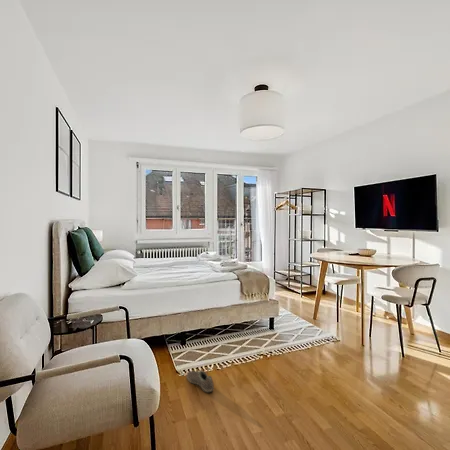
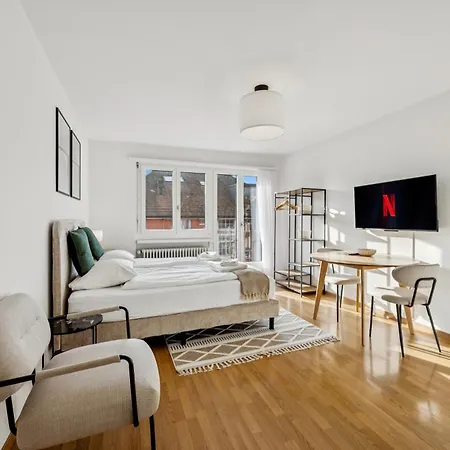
- sneaker [185,369,215,393]
